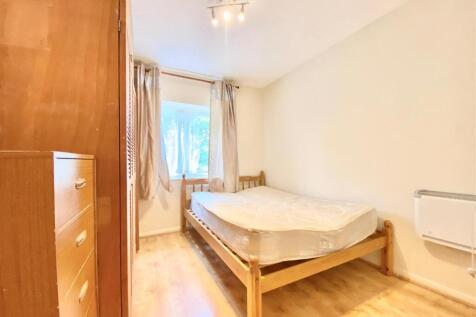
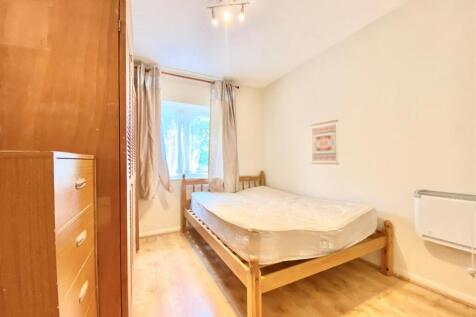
+ wall art [309,119,340,165]
